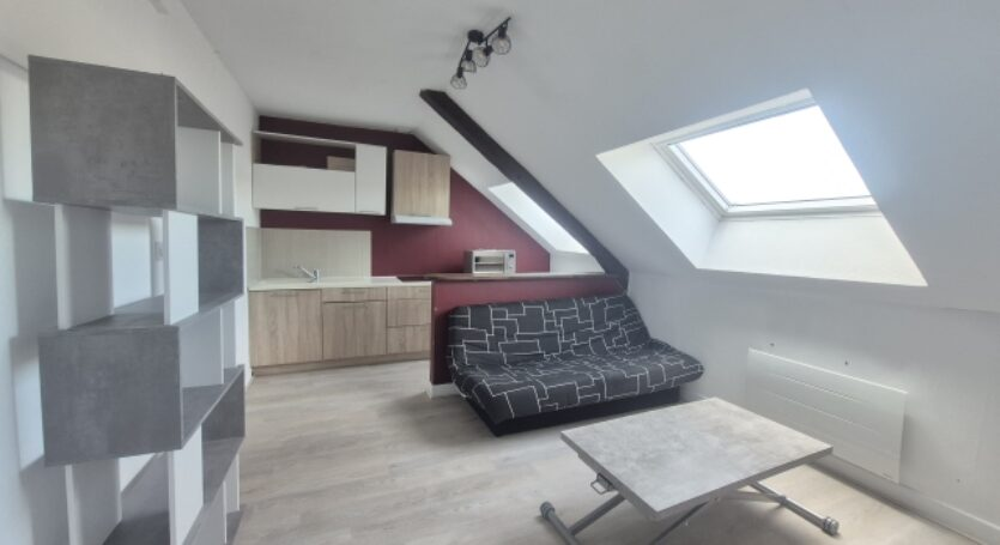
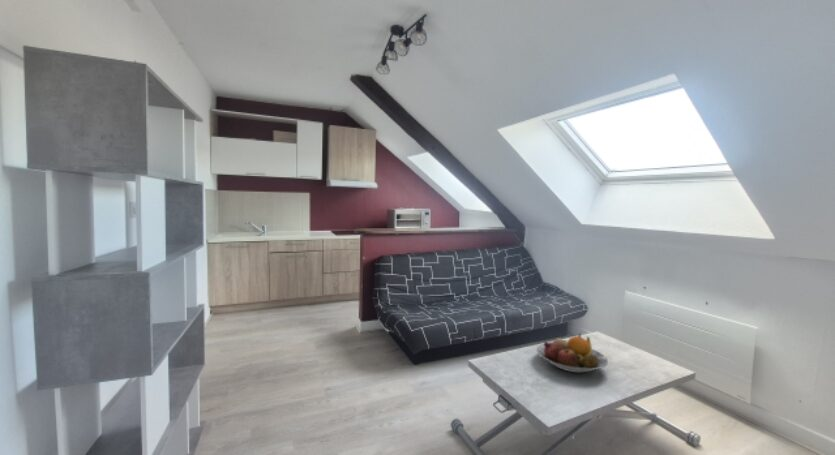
+ fruit bowl [536,332,609,374]
